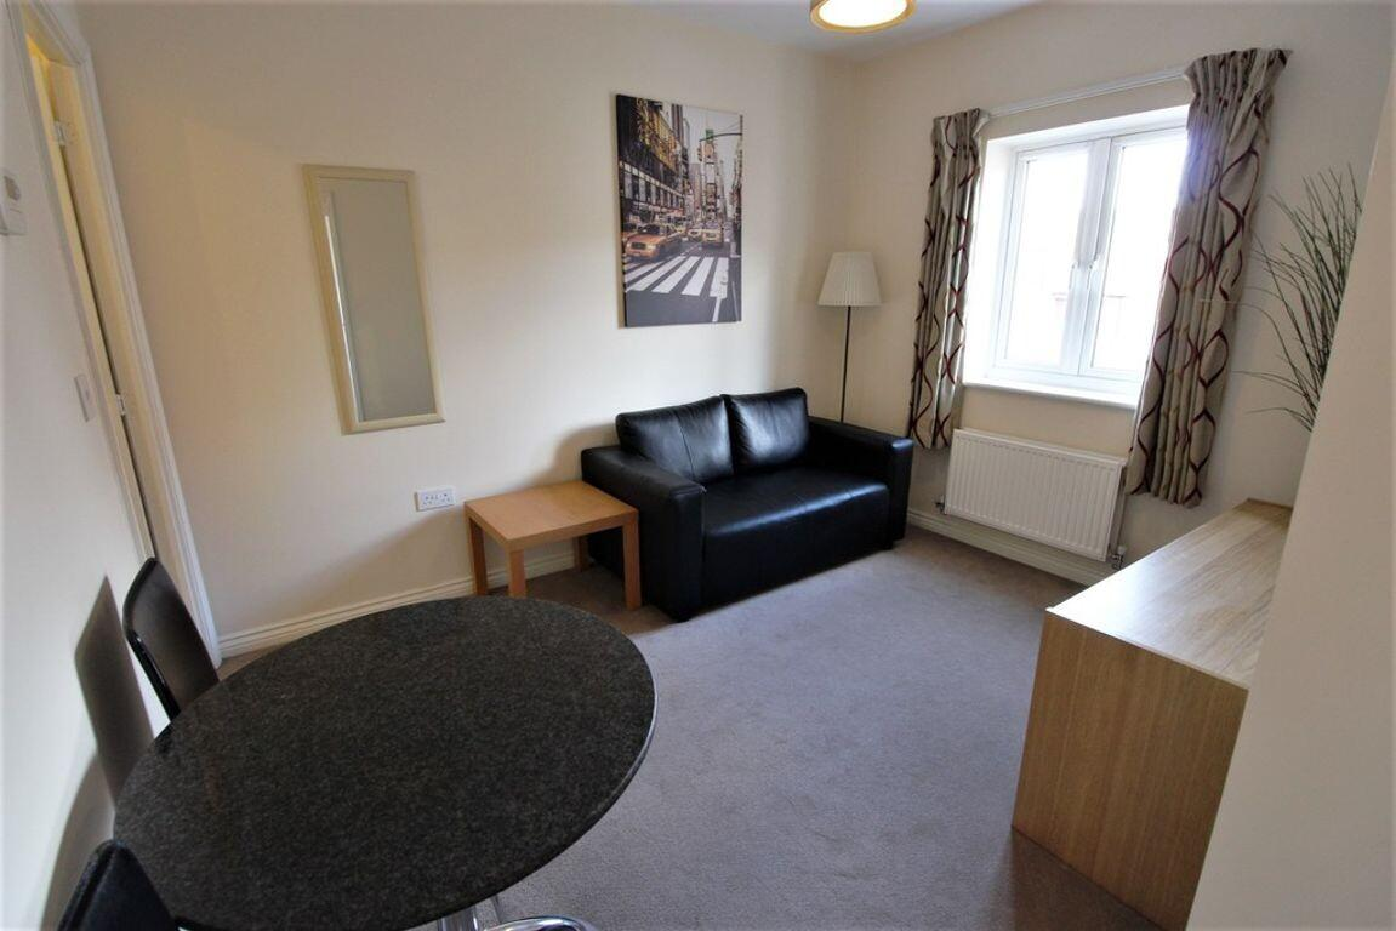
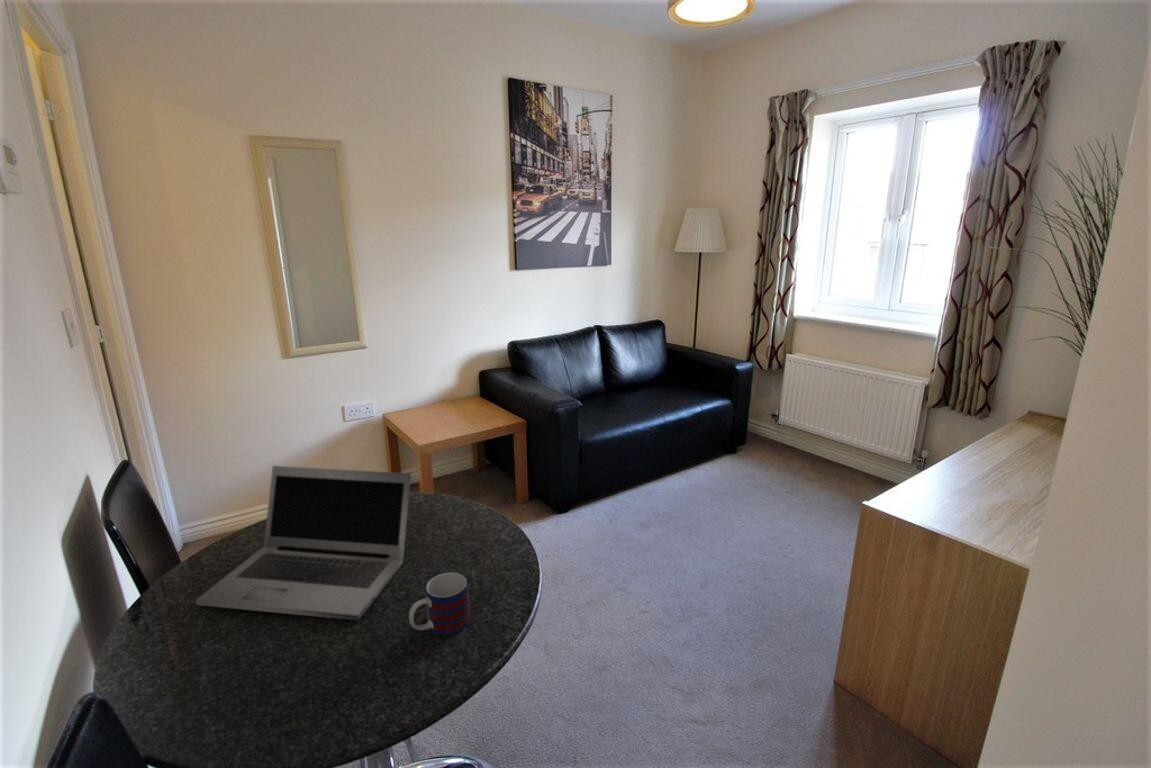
+ mug [408,571,471,636]
+ laptop [194,465,412,621]
